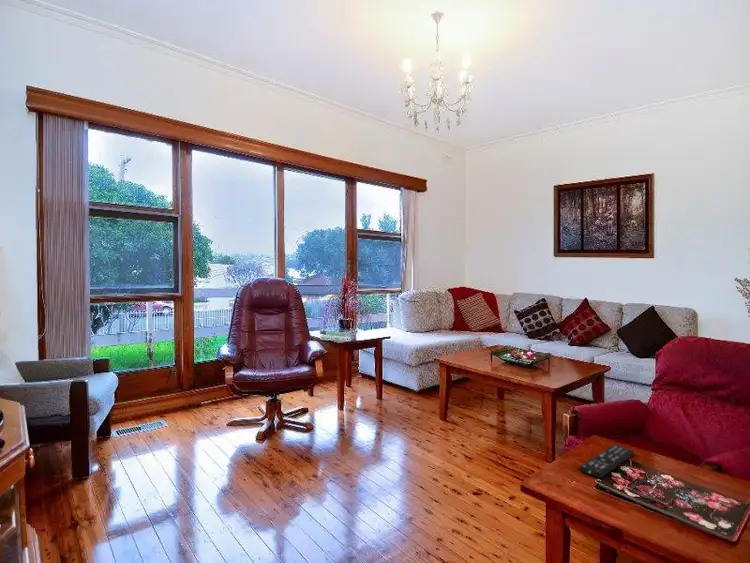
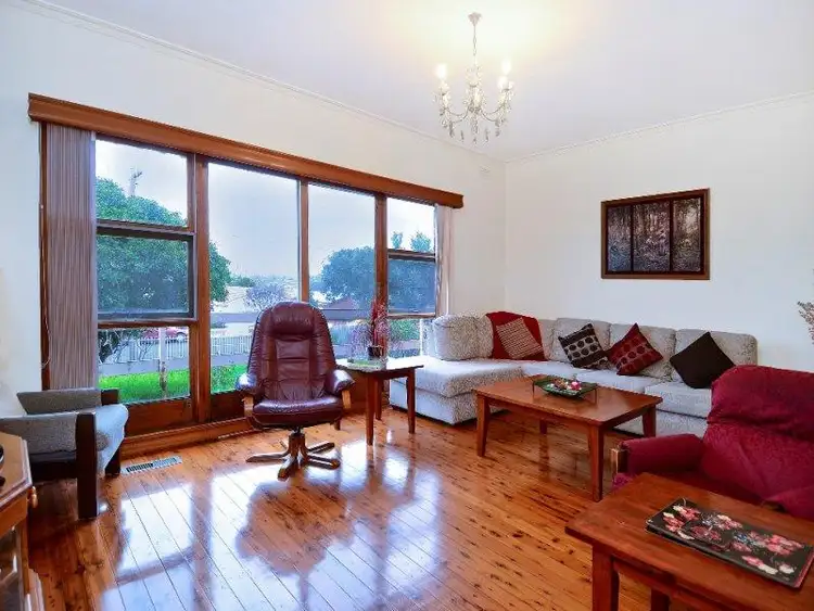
- remote control [578,444,635,479]
